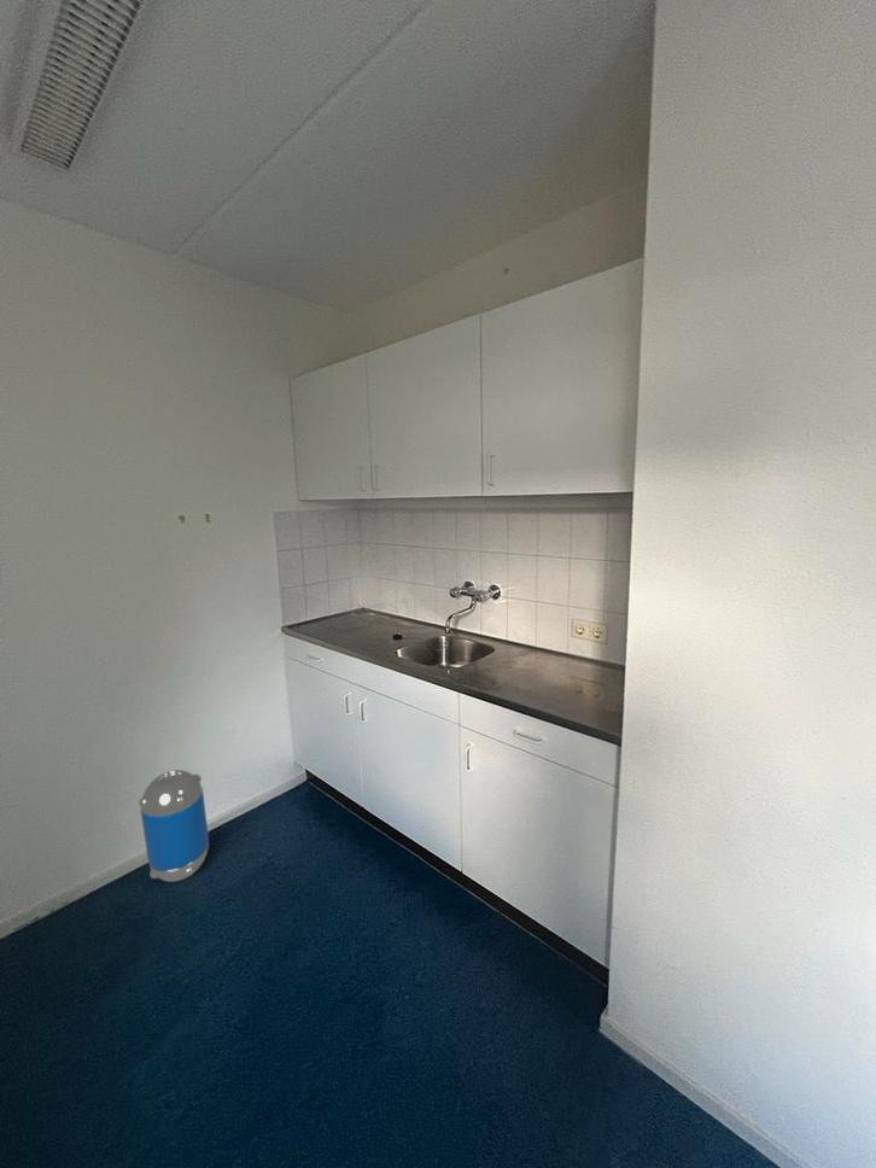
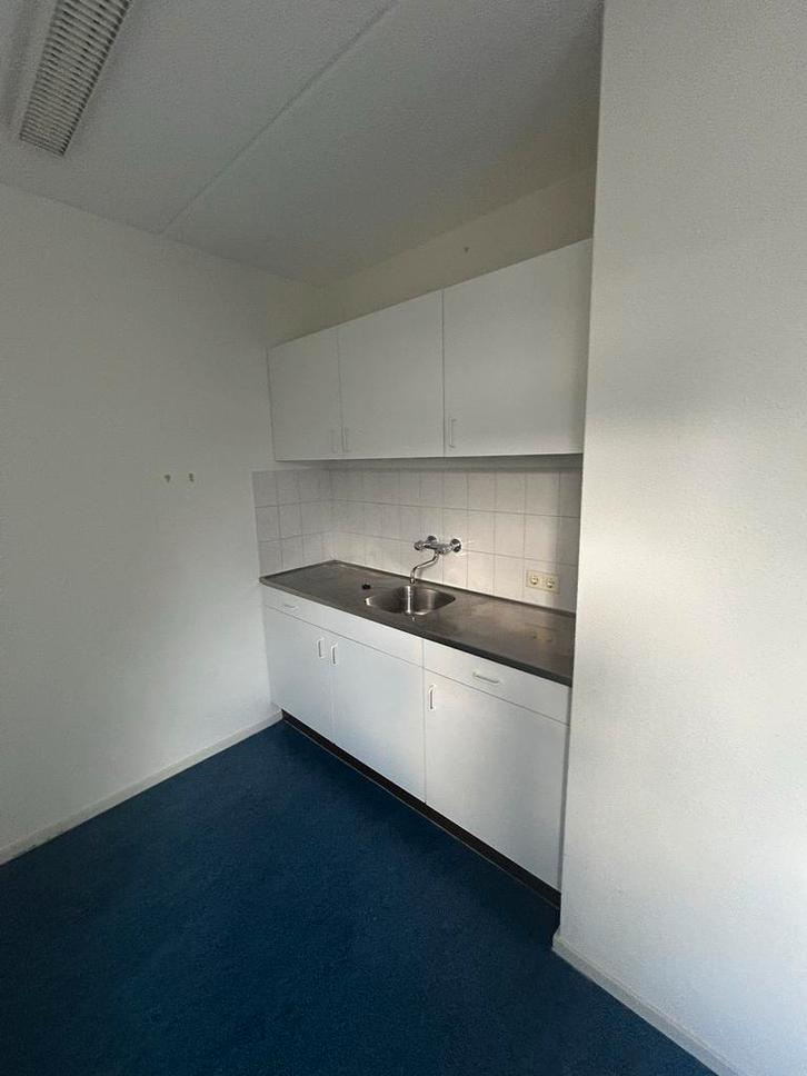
- trash can [138,769,210,883]
